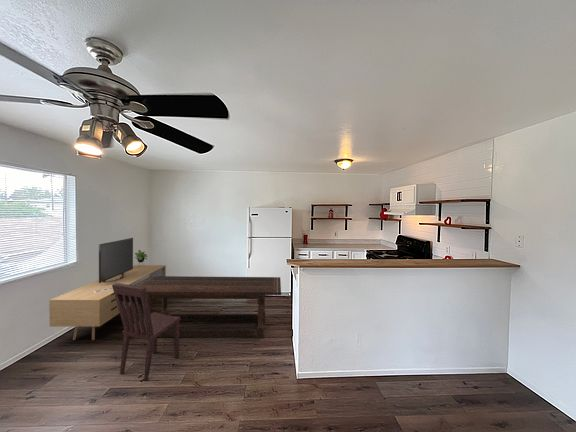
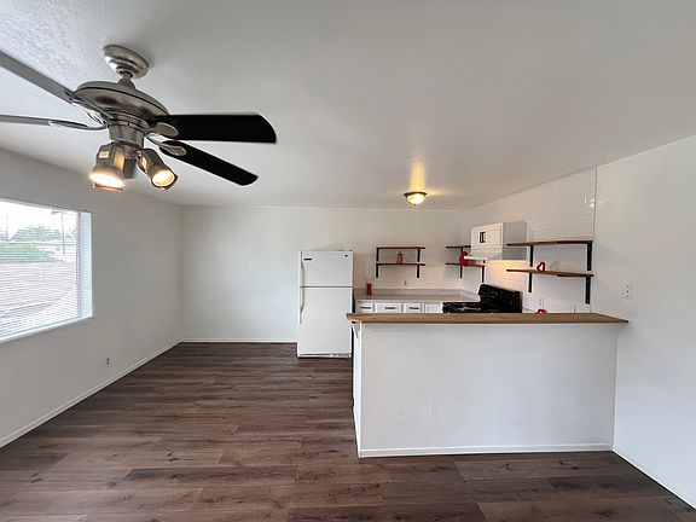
- dining table [133,275,282,339]
- media console [48,237,167,341]
- dining chair [112,283,181,382]
